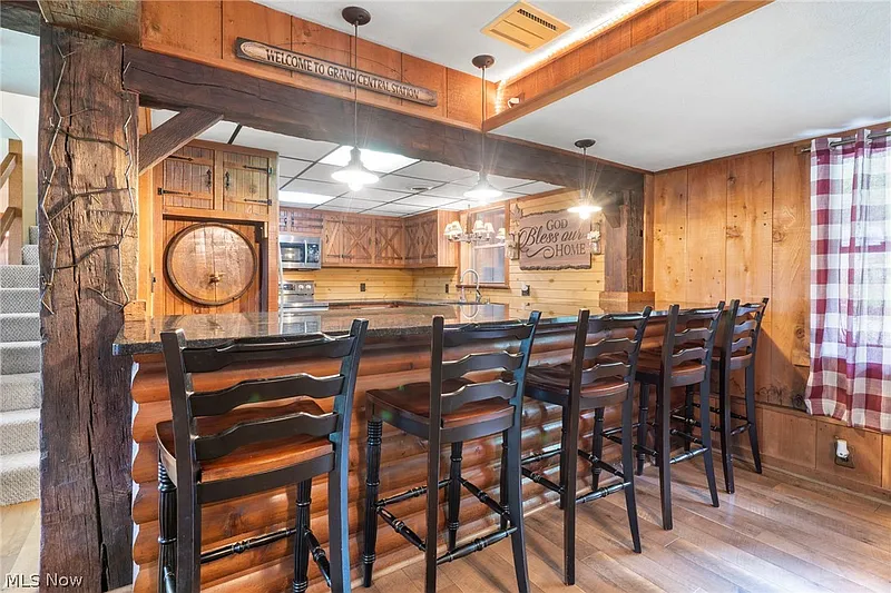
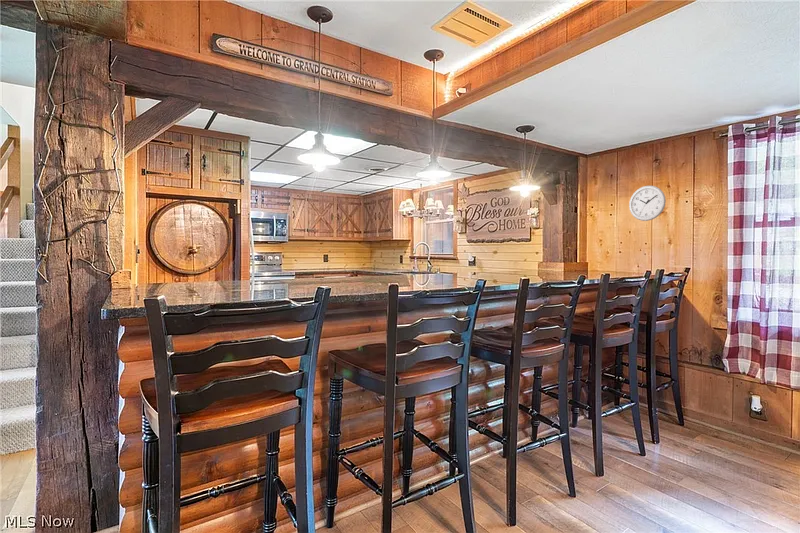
+ wall clock [628,185,667,222]
